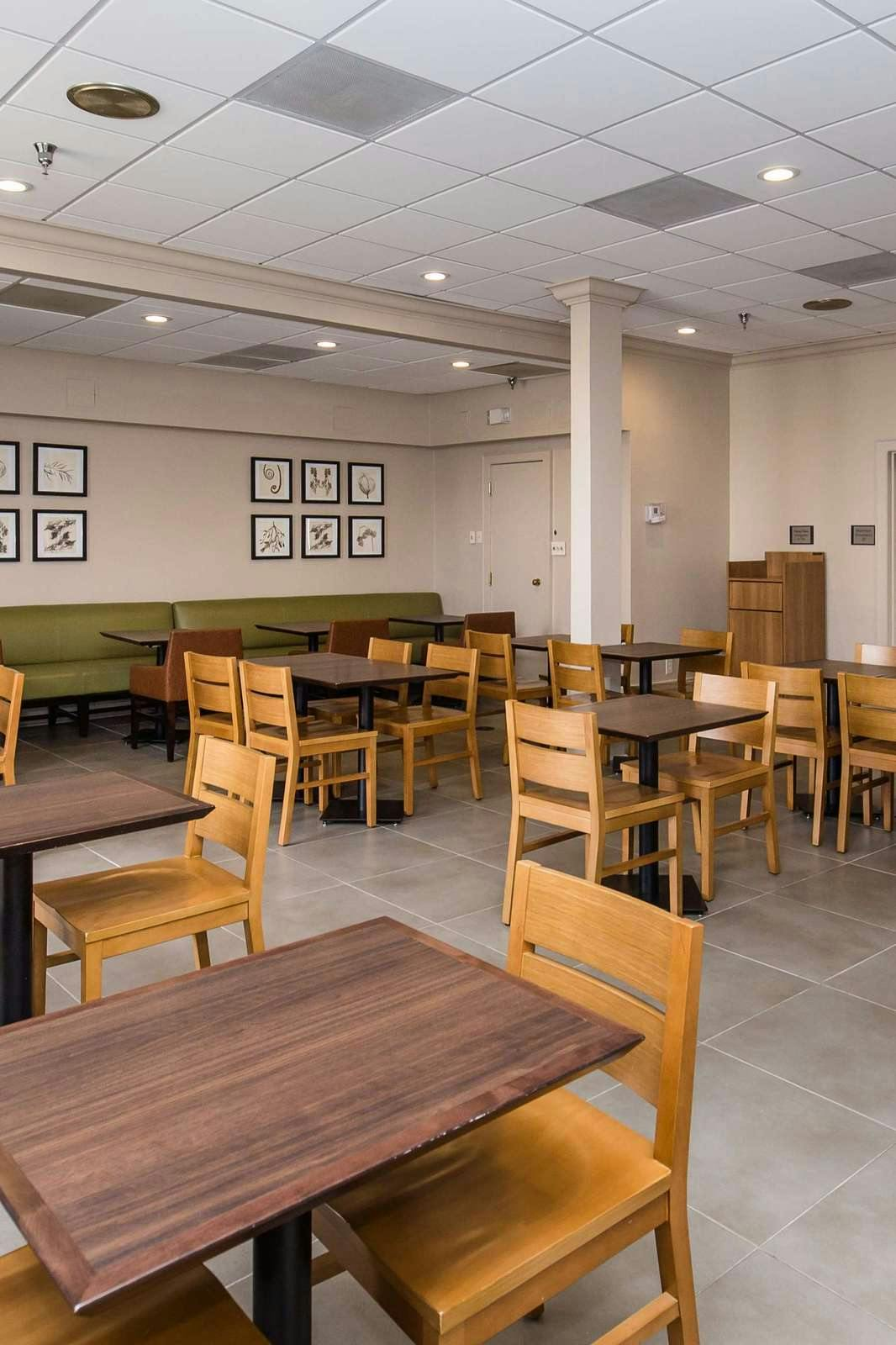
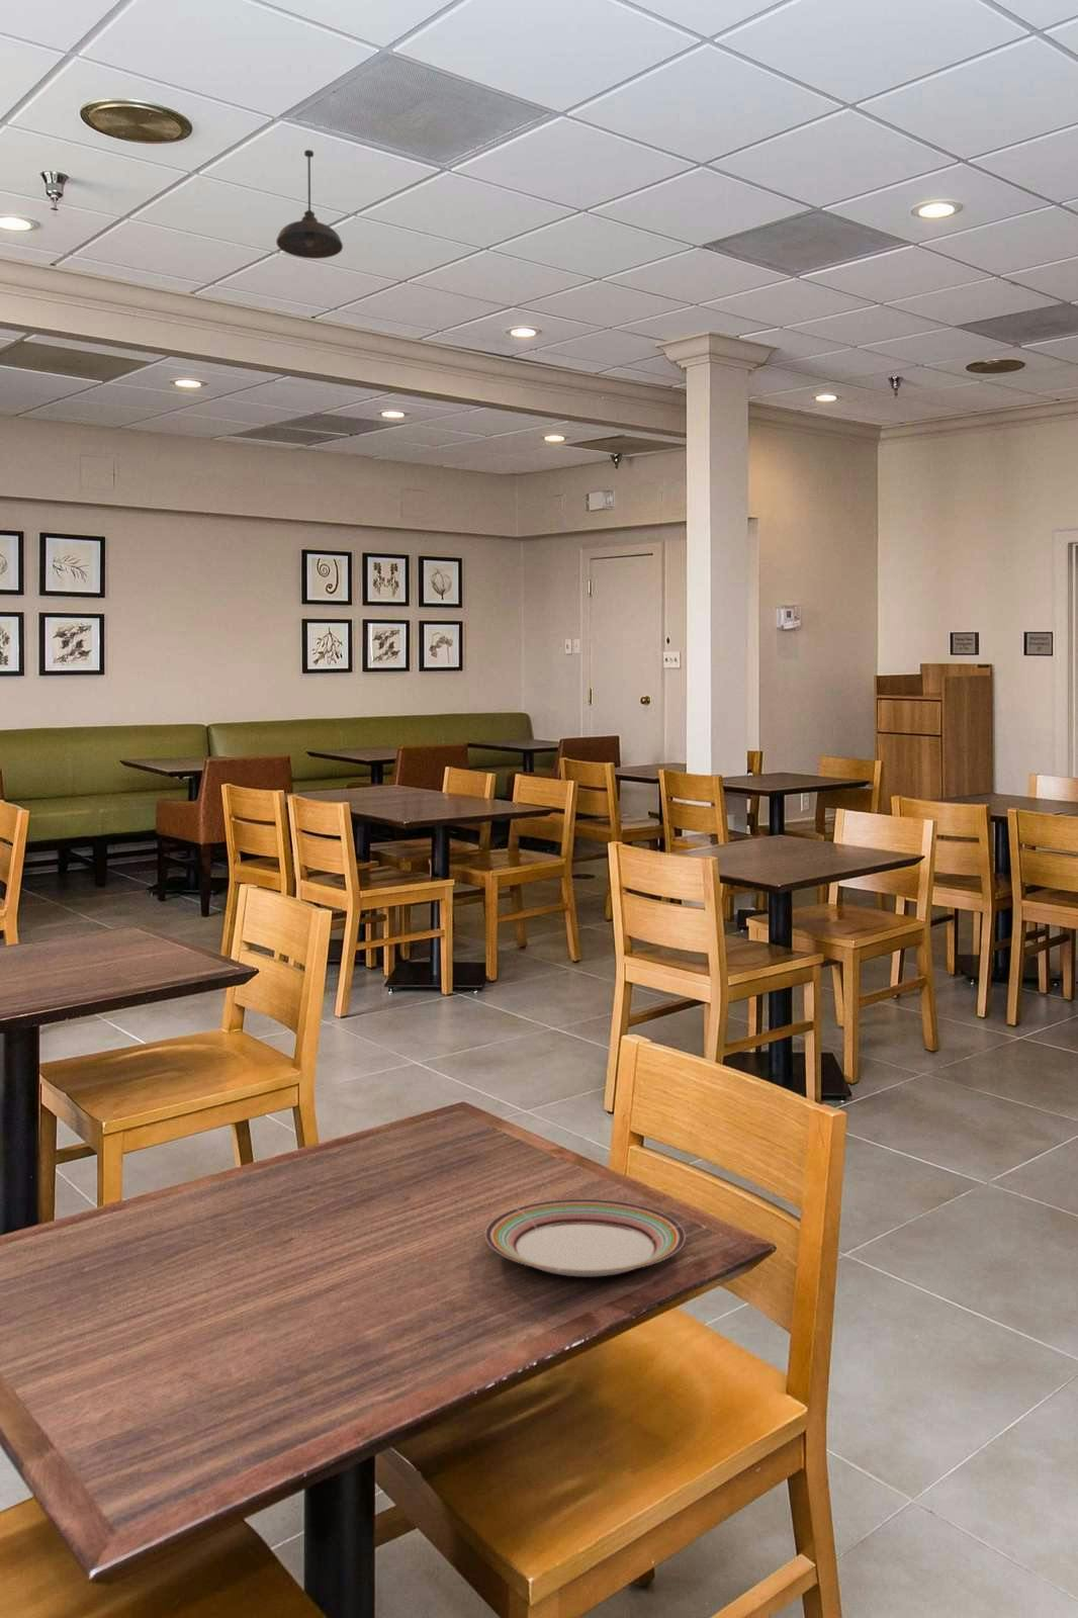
+ plate [485,1198,687,1278]
+ pendant light [276,149,344,260]
